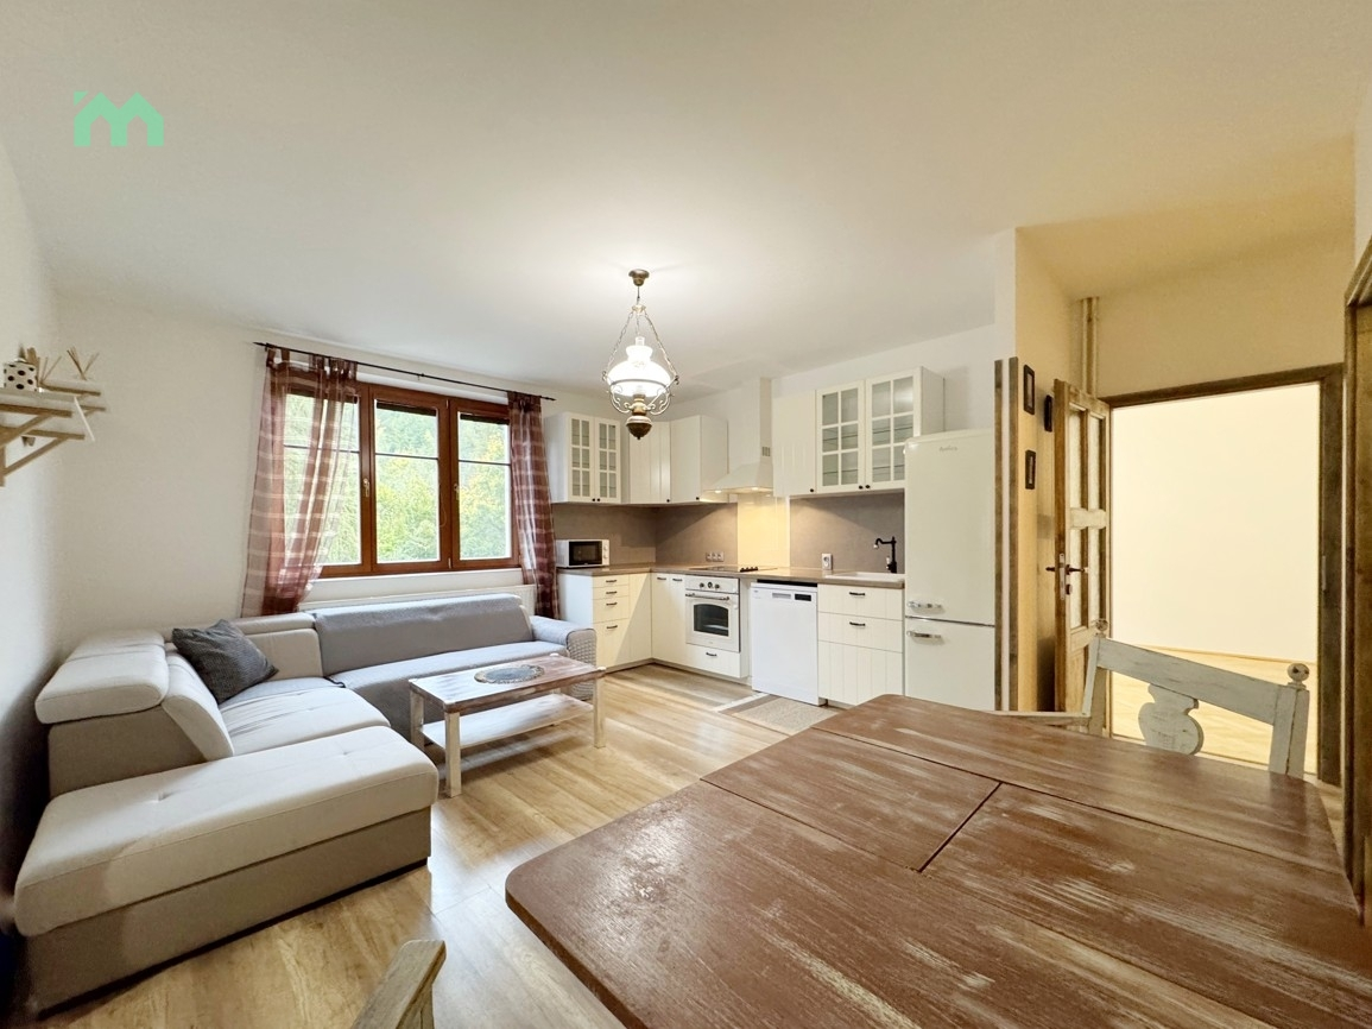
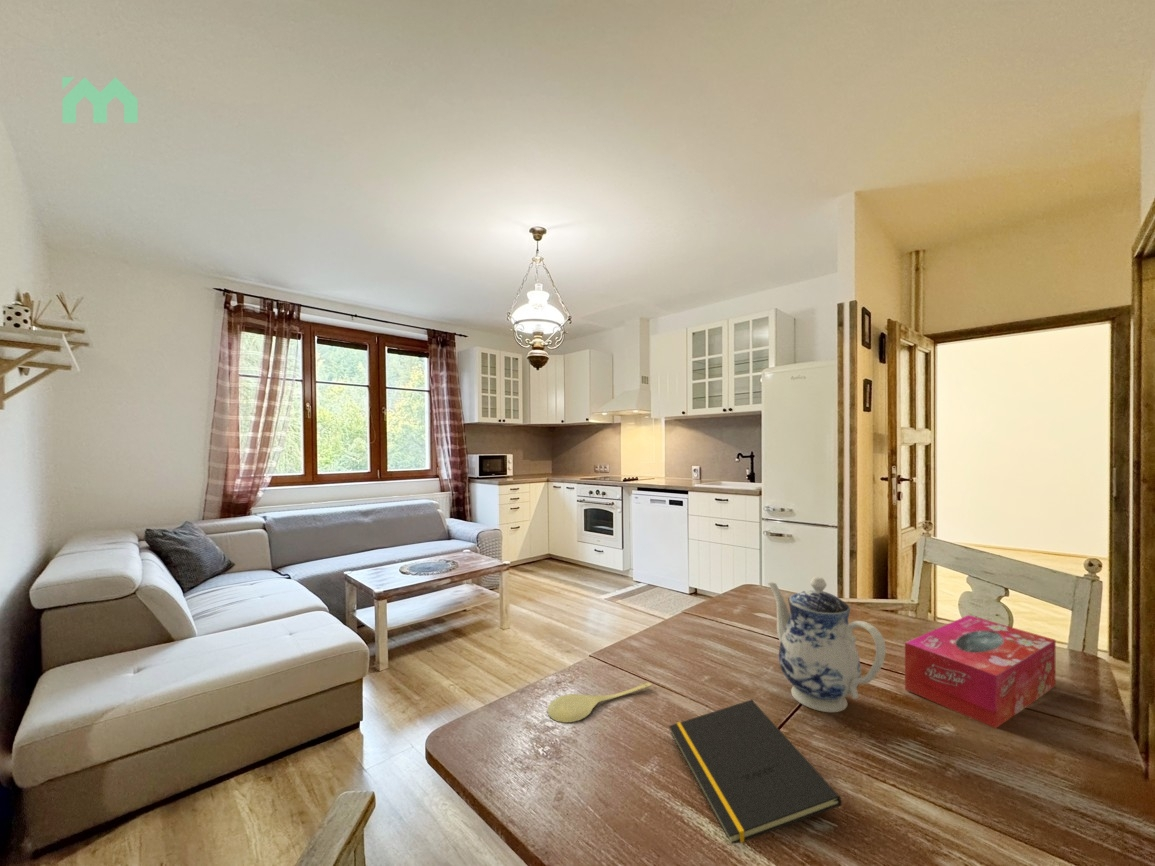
+ teapot [767,575,887,713]
+ spoon [546,682,653,724]
+ tissue box [904,614,1057,729]
+ notepad [668,699,842,845]
